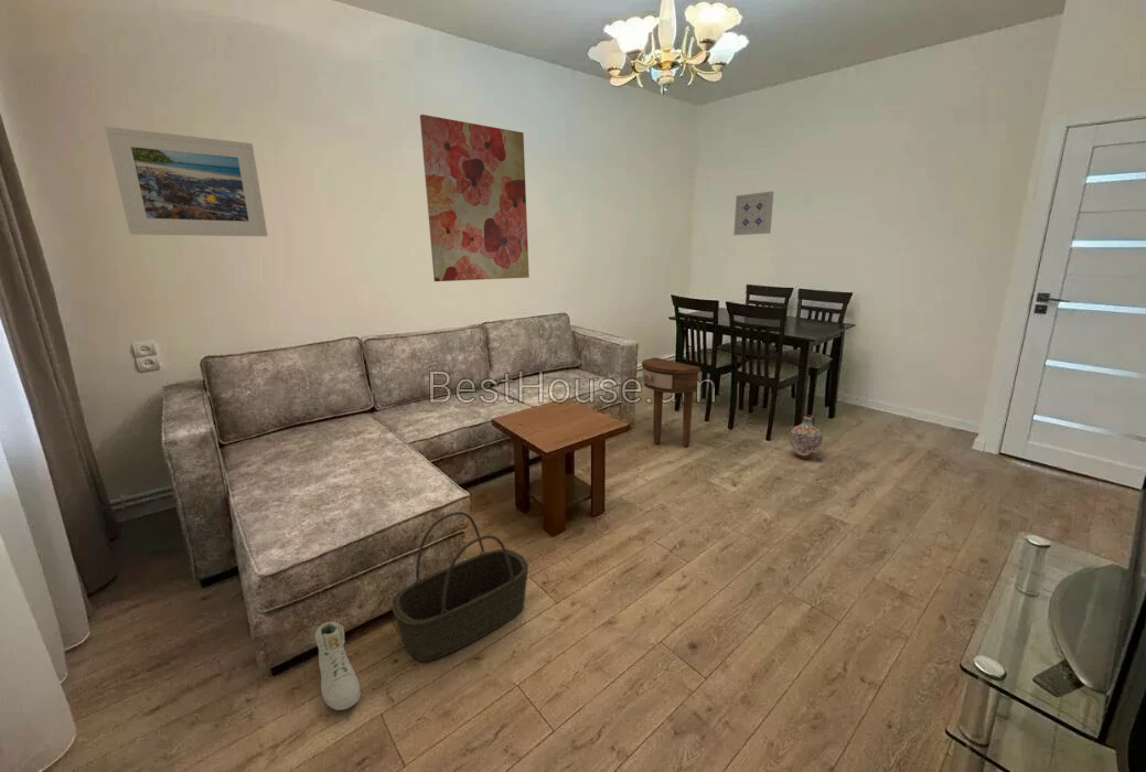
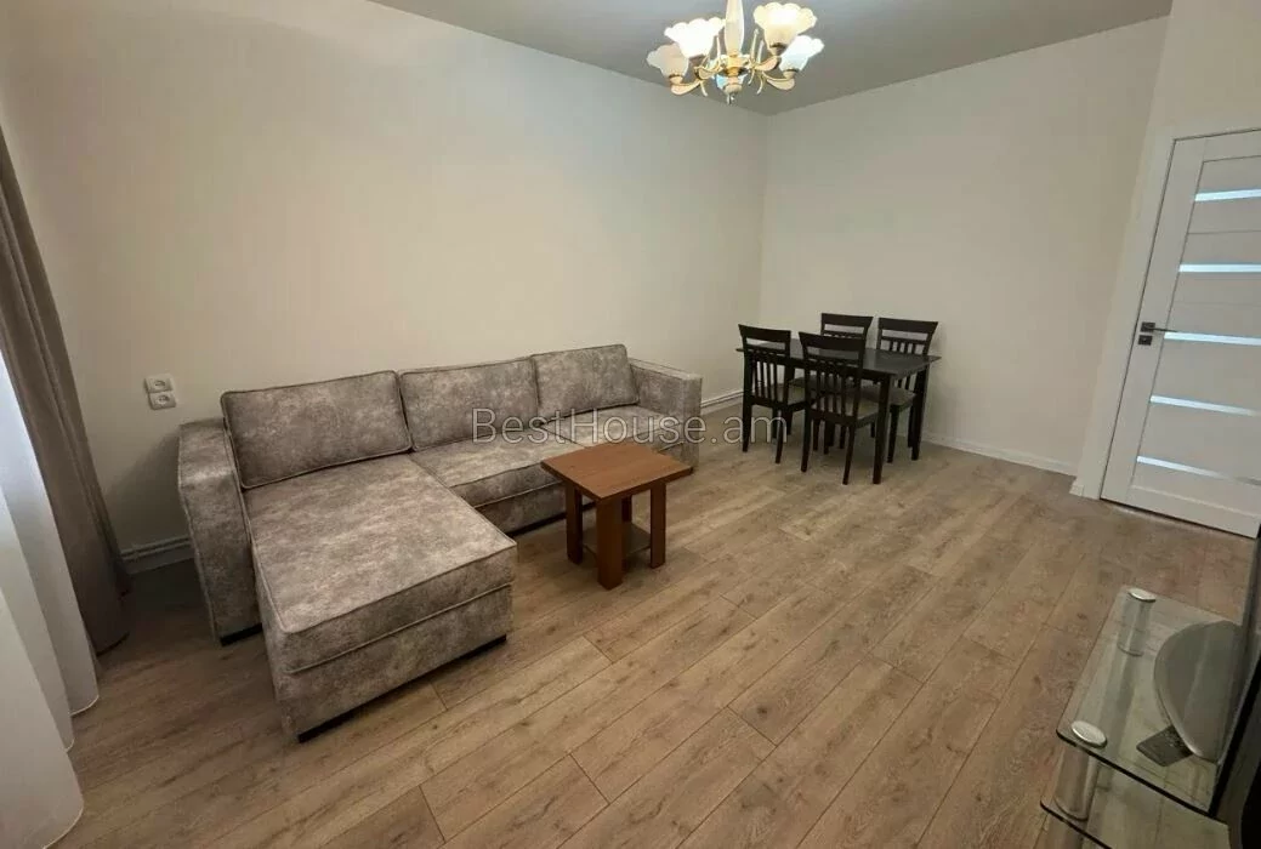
- side table [641,356,701,448]
- basket [390,511,529,663]
- wall art [732,190,774,236]
- ceramic jug [789,414,824,460]
- wall art [419,114,531,282]
- sneaker [314,621,362,711]
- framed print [104,126,268,237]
